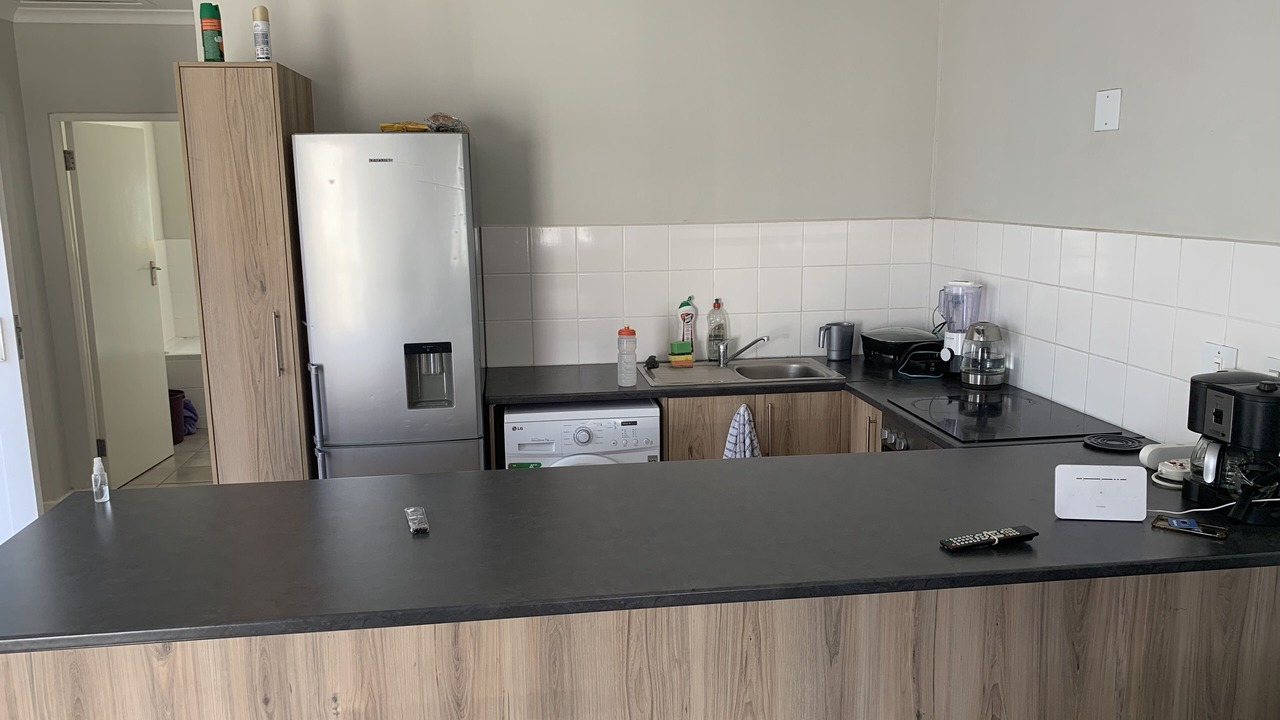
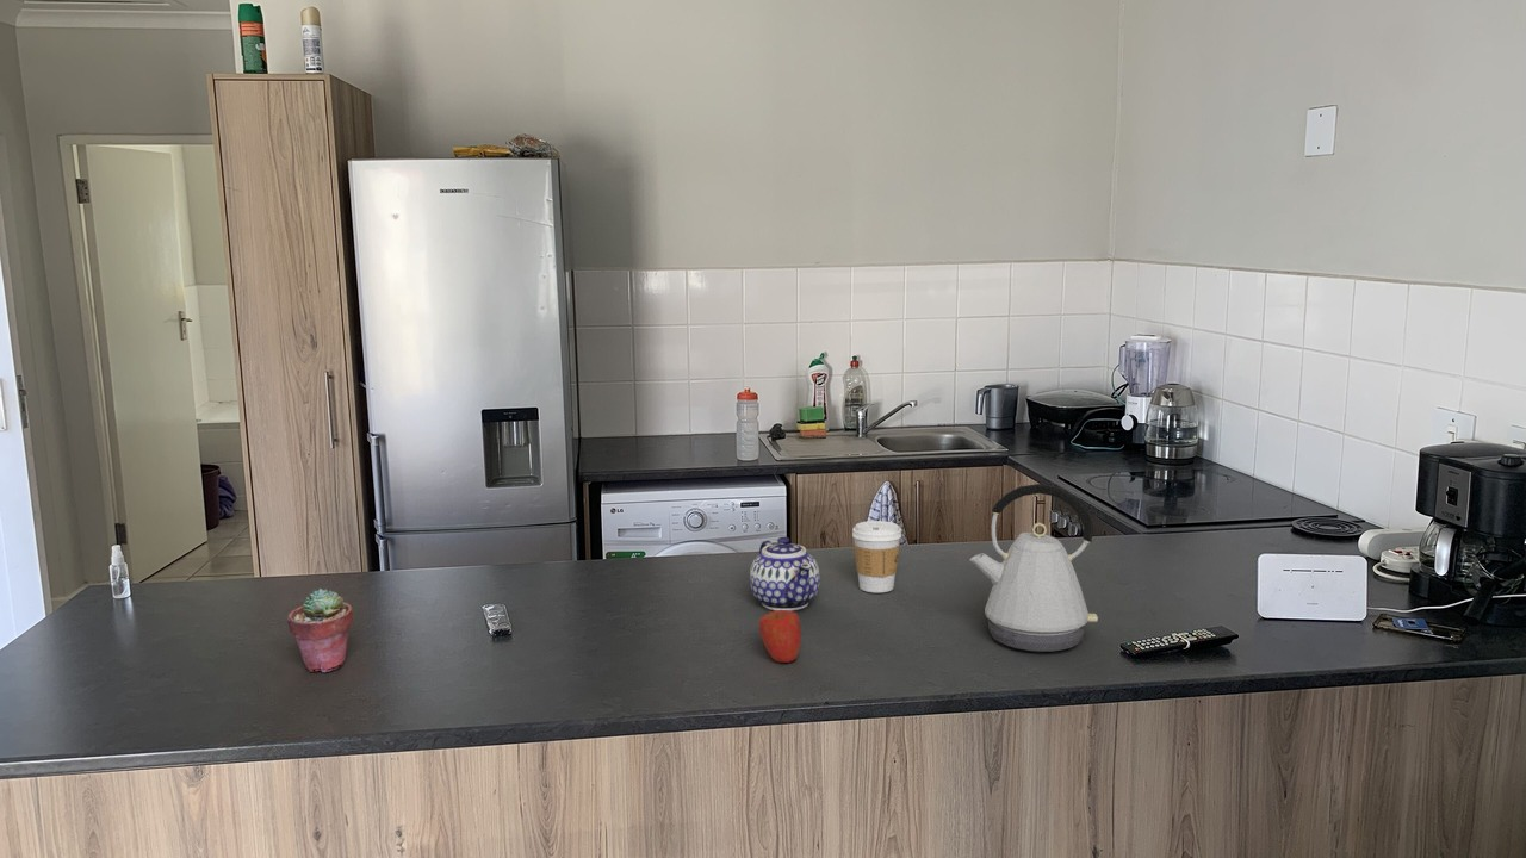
+ coffee cup [851,520,902,593]
+ kettle [969,483,1099,653]
+ potted succulent [286,587,354,673]
+ teapot [749,536,821,611]
+ apple [757,610,802,664]
